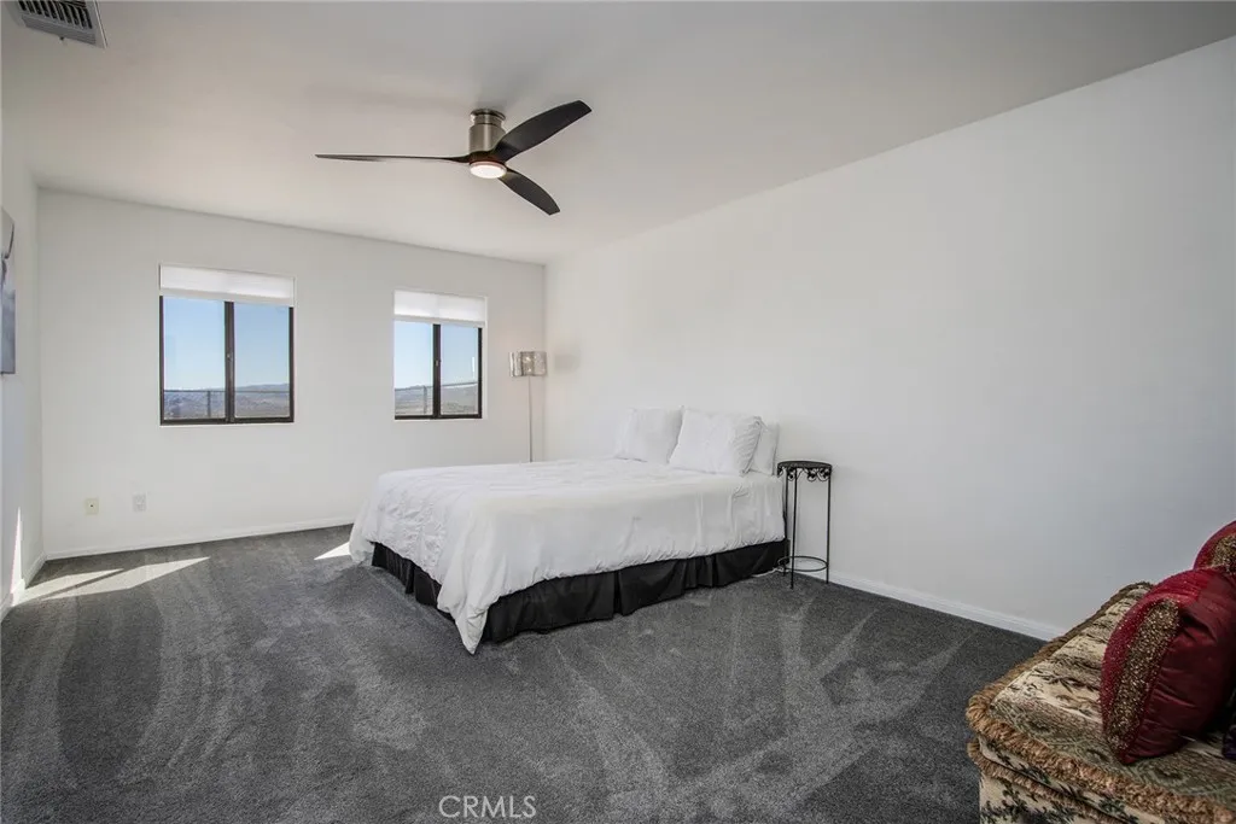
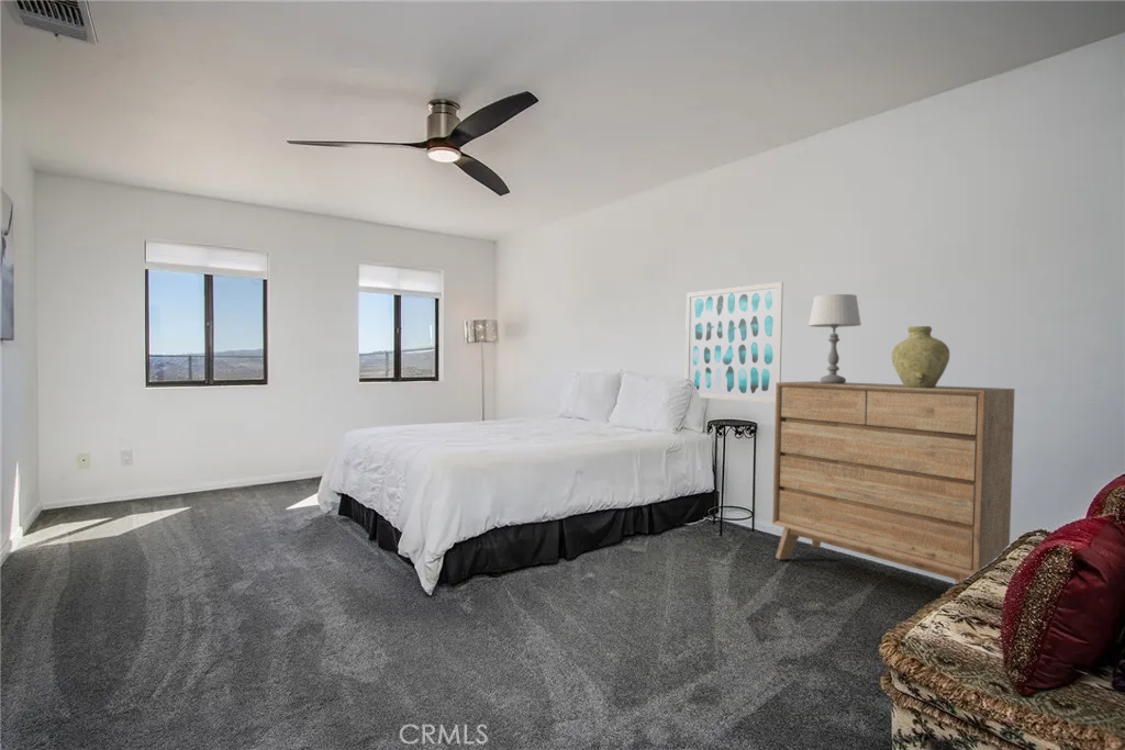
+ wall art [684,281,784,404]
+ vase [891,325,950,388]
+ dresser [771,380,1016,584]
+ table lamp [807,293,862,383]
